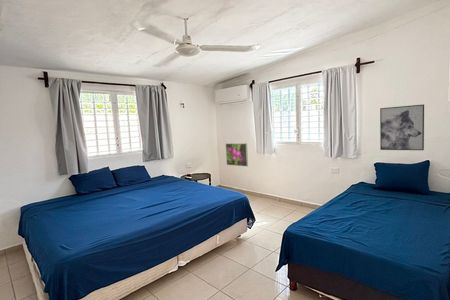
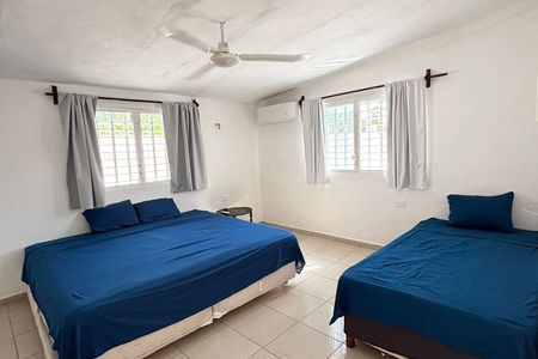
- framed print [225,142,249,167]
- wall art [379,104,425,151]
